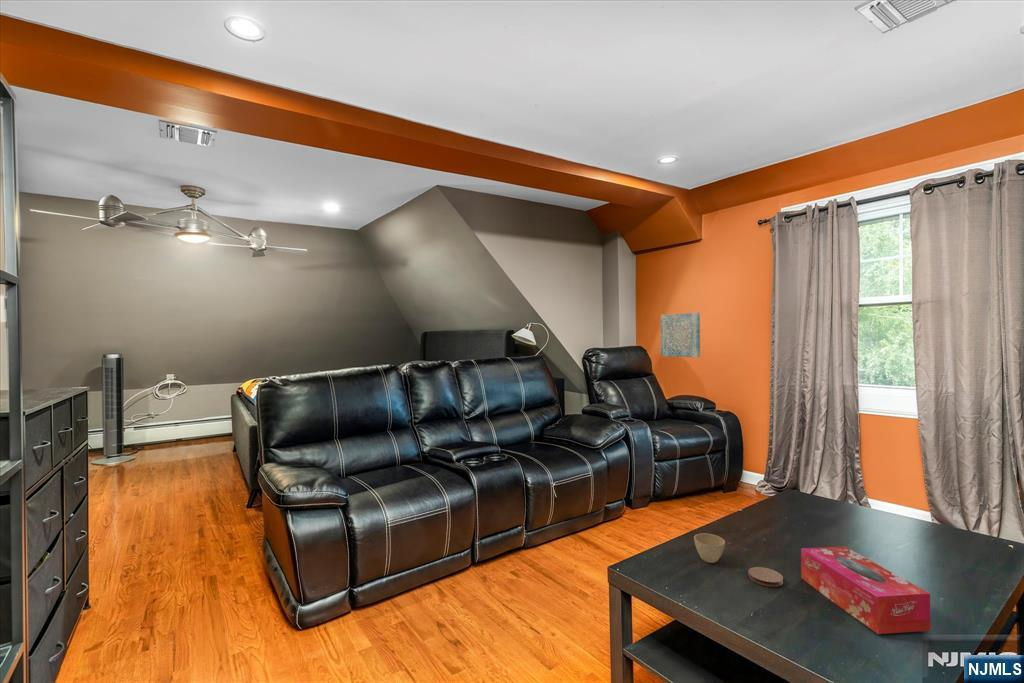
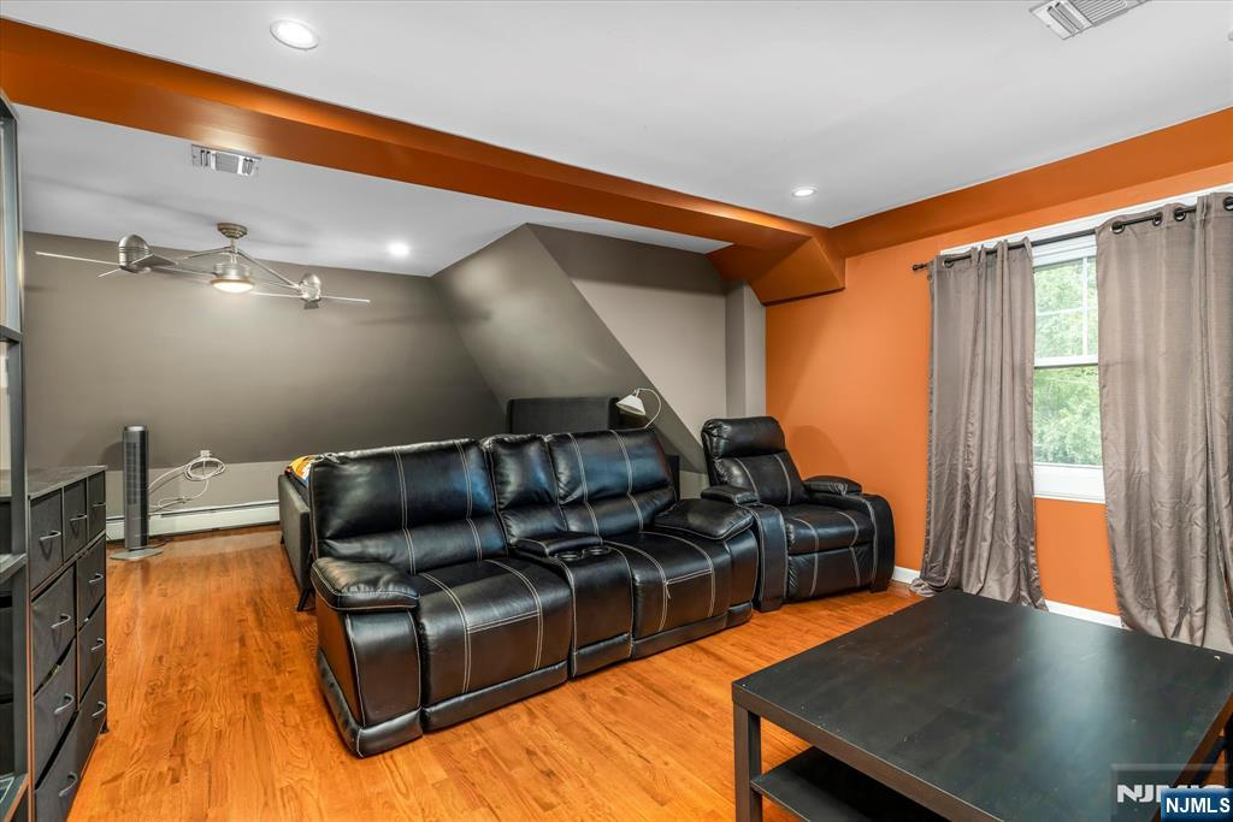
- coaster [747,566,784,588]
- tissue box [800,545,931,635]
- flower pot [693,533,726,564]
- wall art [660,312,701,358]
